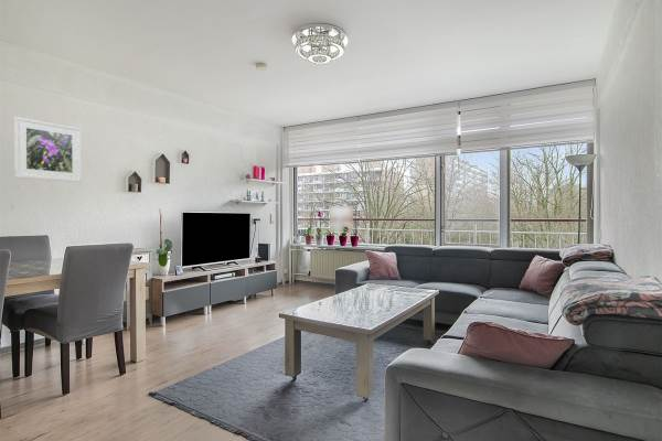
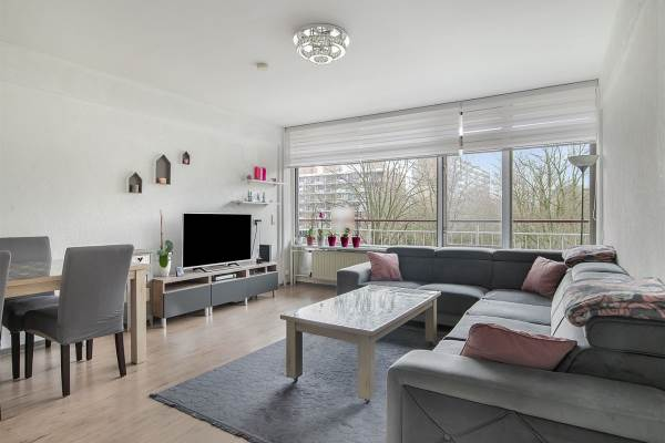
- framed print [13,116,83,183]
